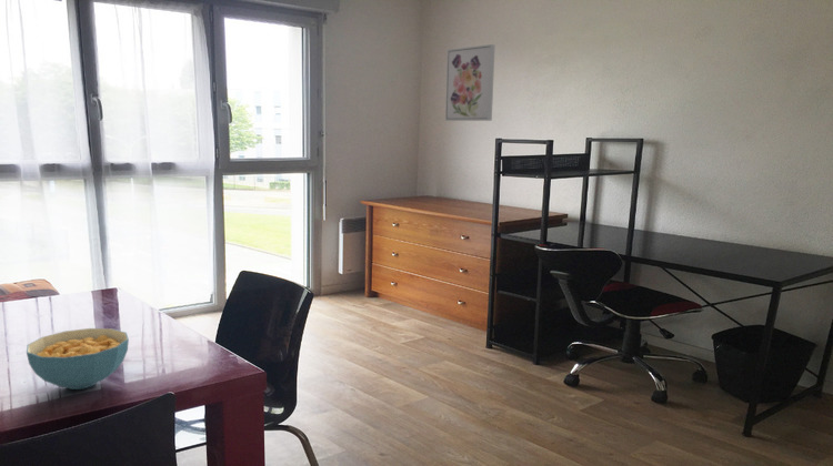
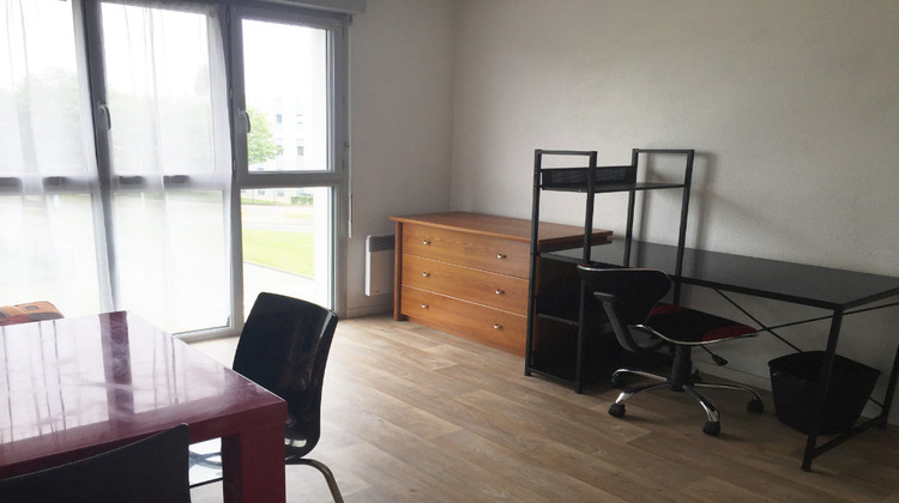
- wall art [444,43,496,122]
- cereal bowl [26,327,130,391]
